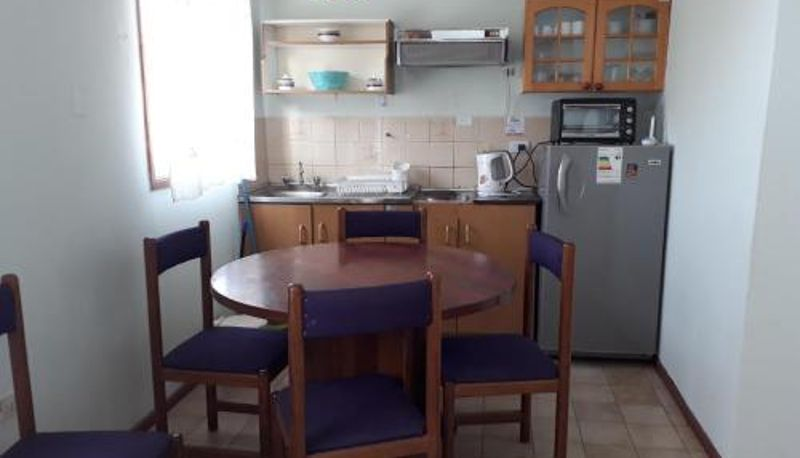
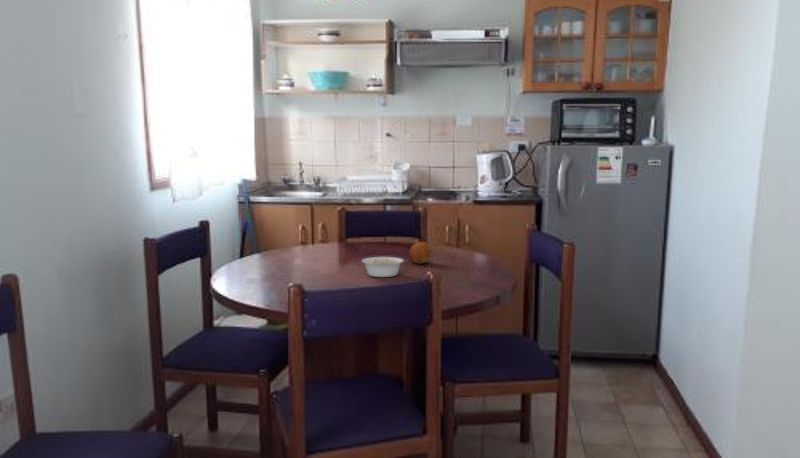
+ fruit [408,240,432,264]
+ legume [361,256,408,278]
